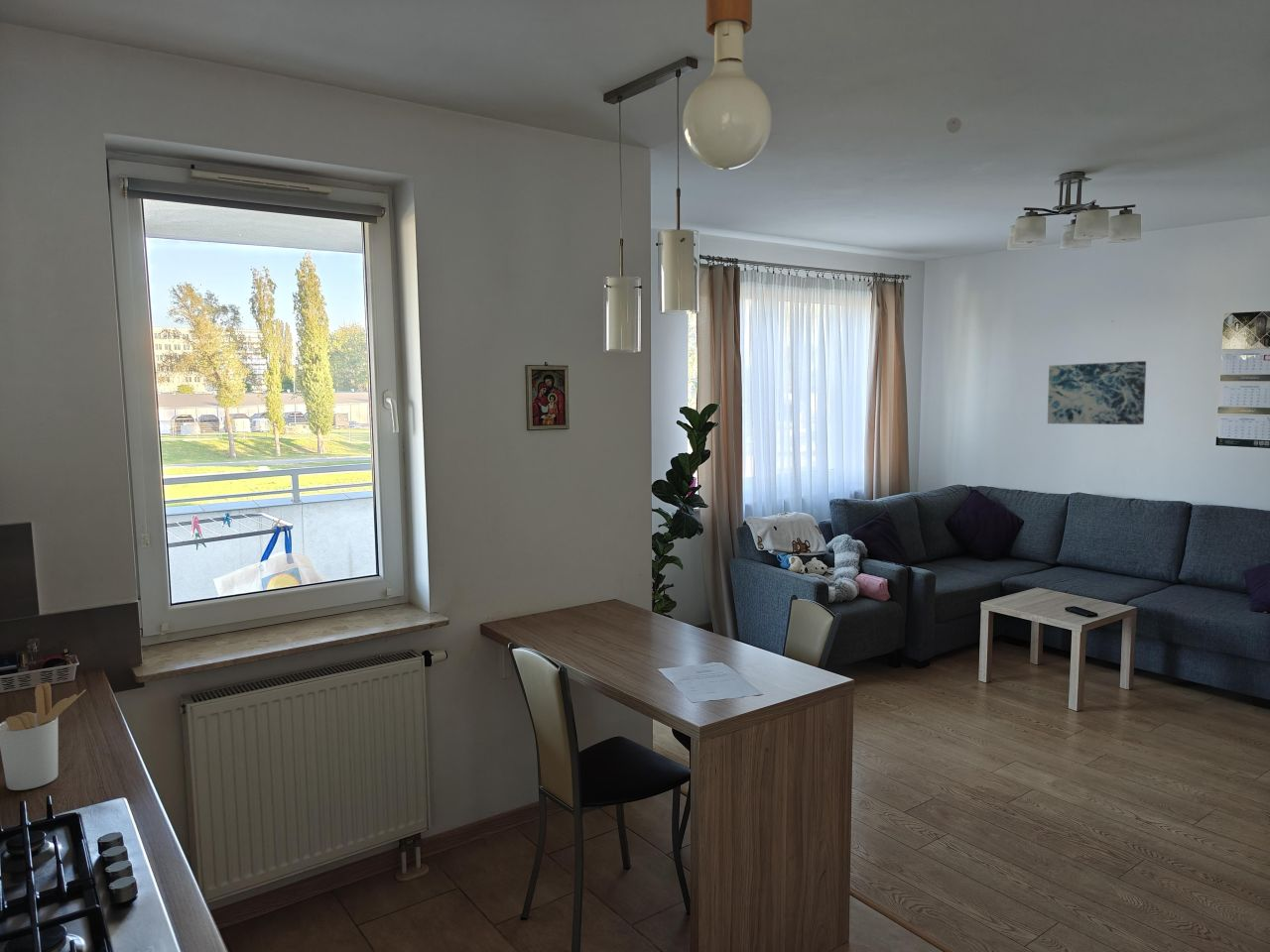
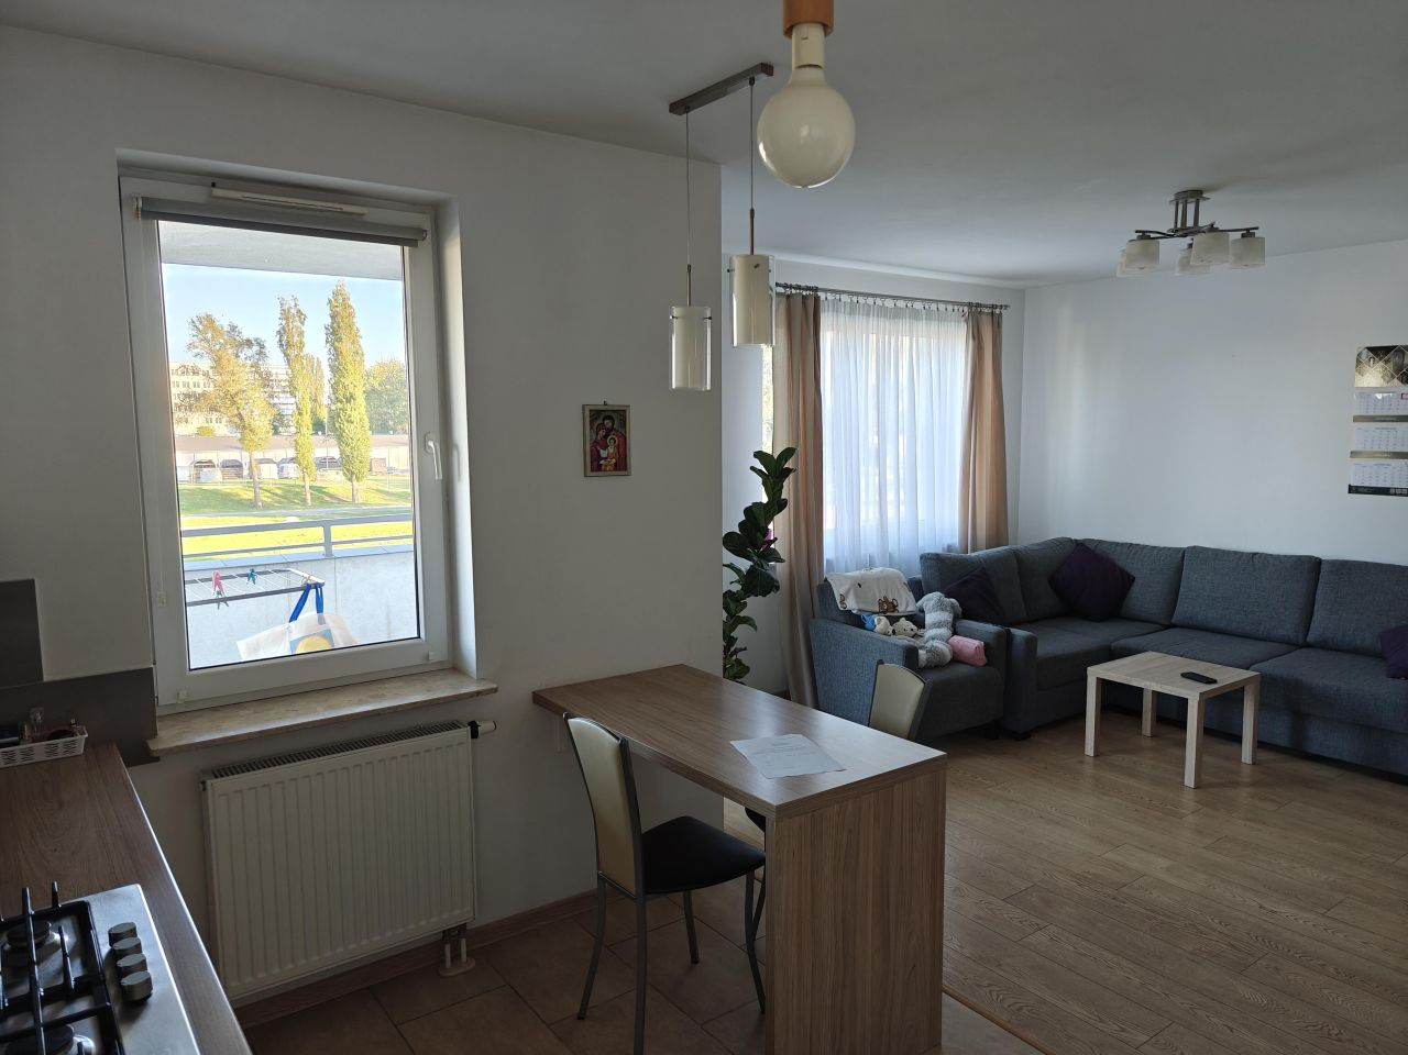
- eyeball [945,116,962,134]
- wall art [1047,360,1147,425]
- utensil holder [0,682,86,791]
